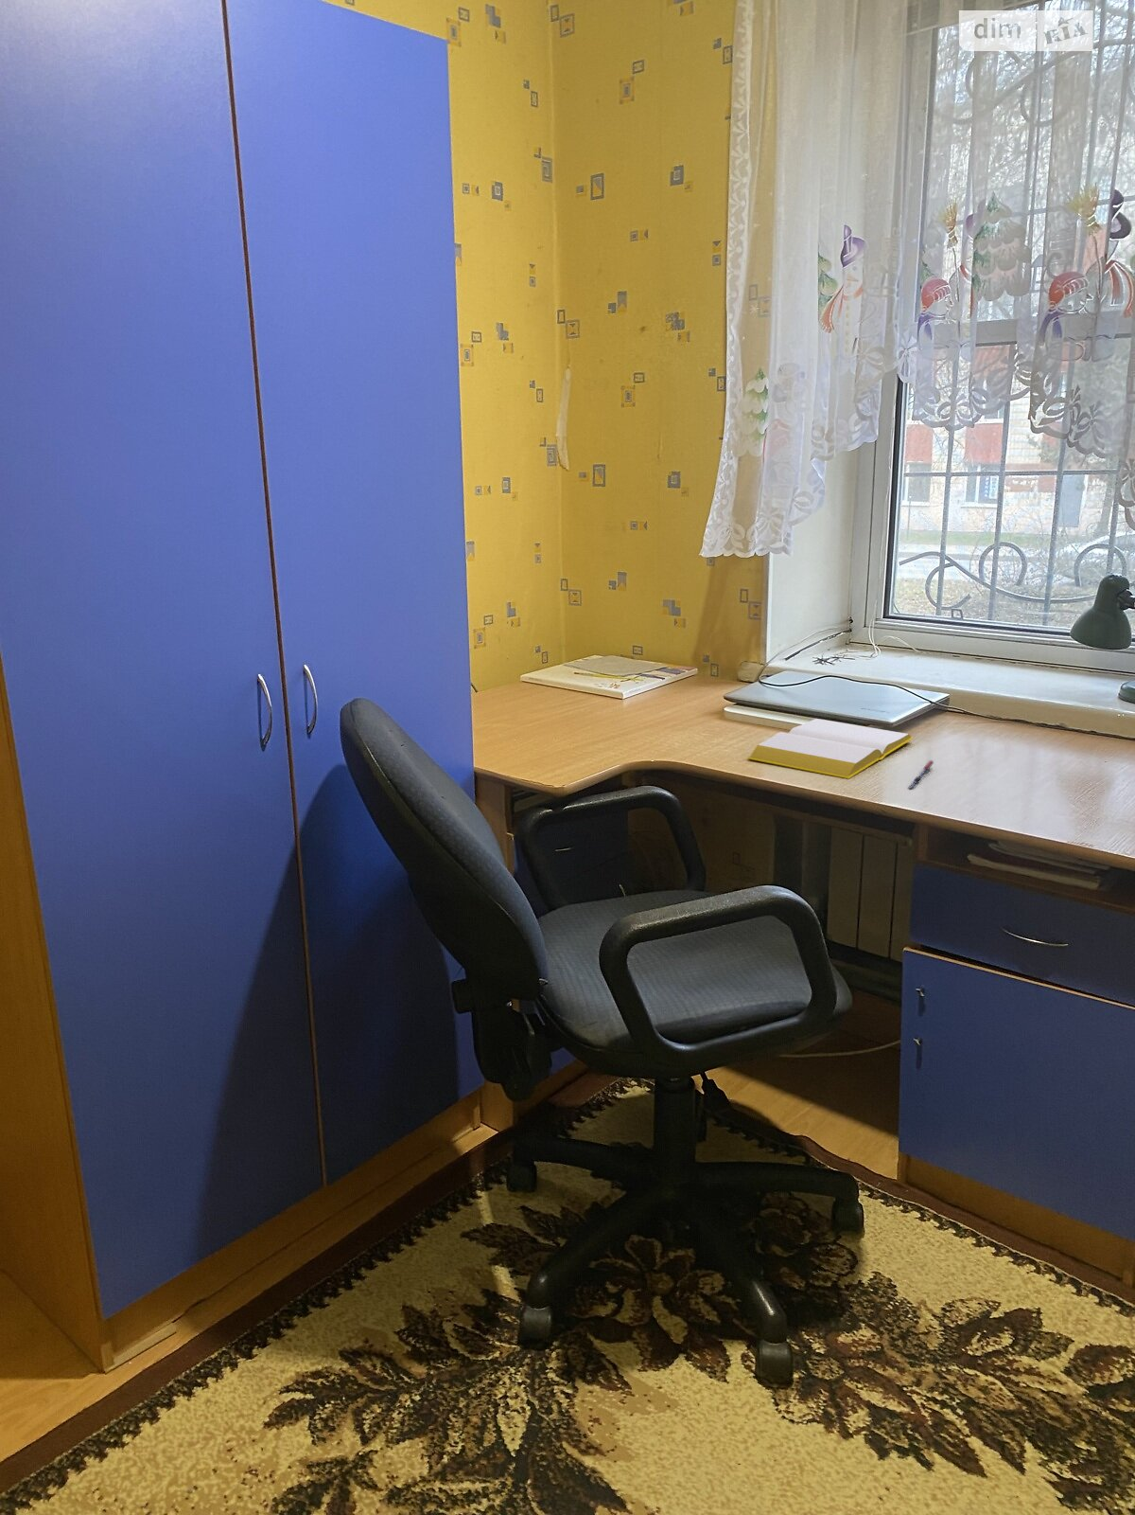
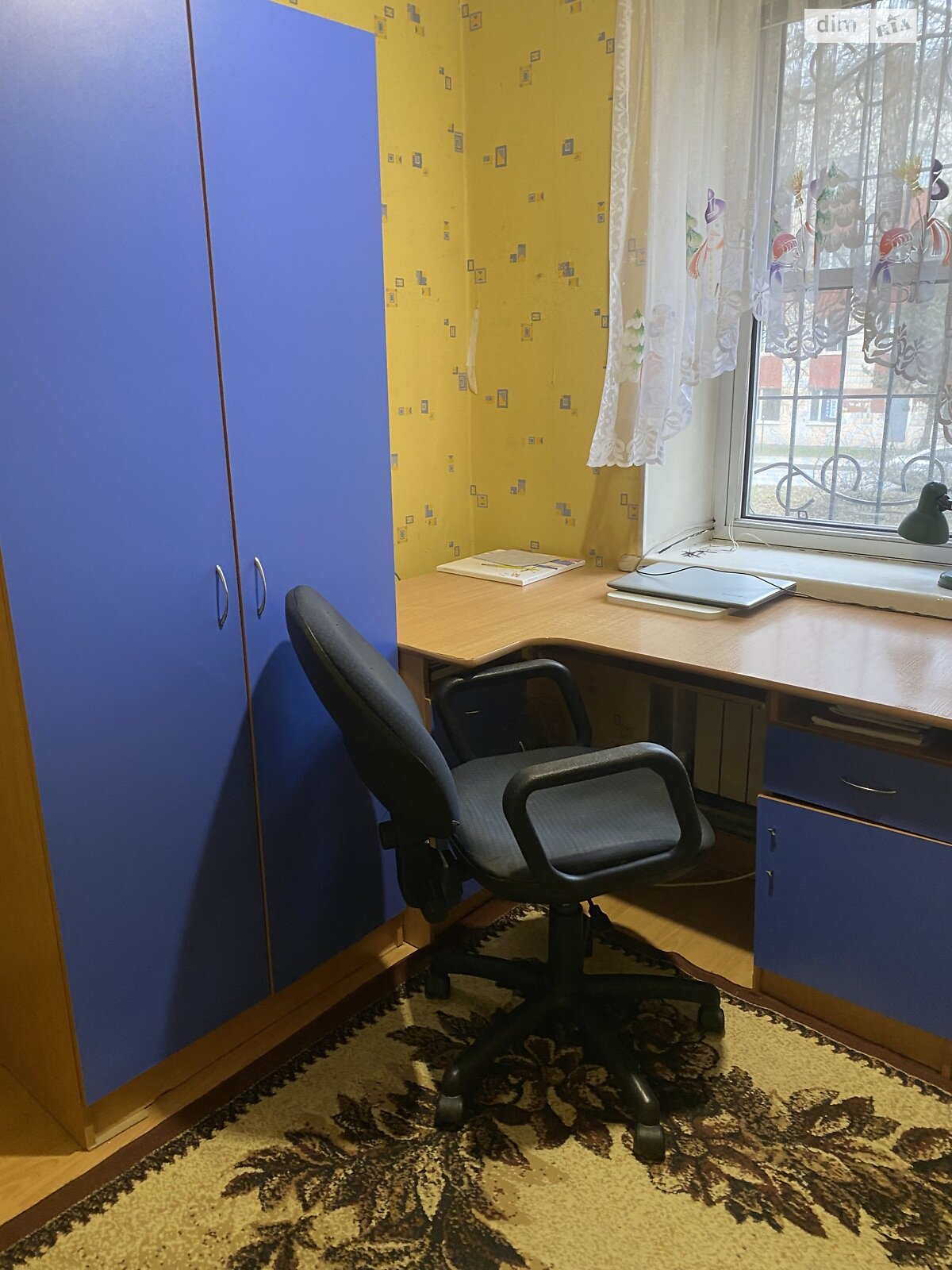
- pen [907,760,935,790]
- notepad [748,718,913,779]
